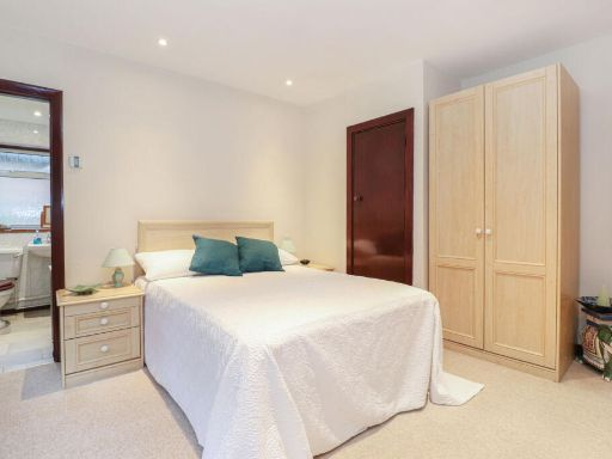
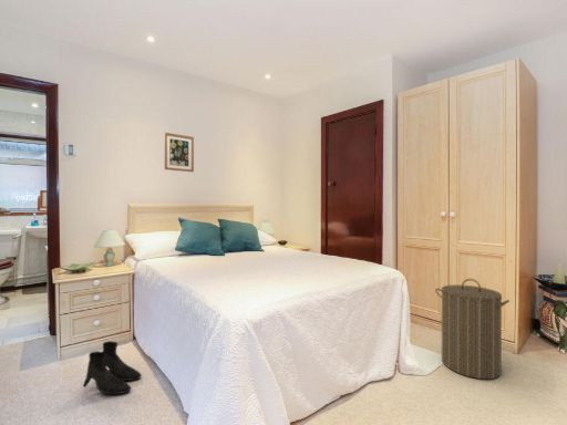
+ laundry hamper [434,278,511,380]
+ boots [82,340,143,395]
+ wall art [164,132,195,173]
